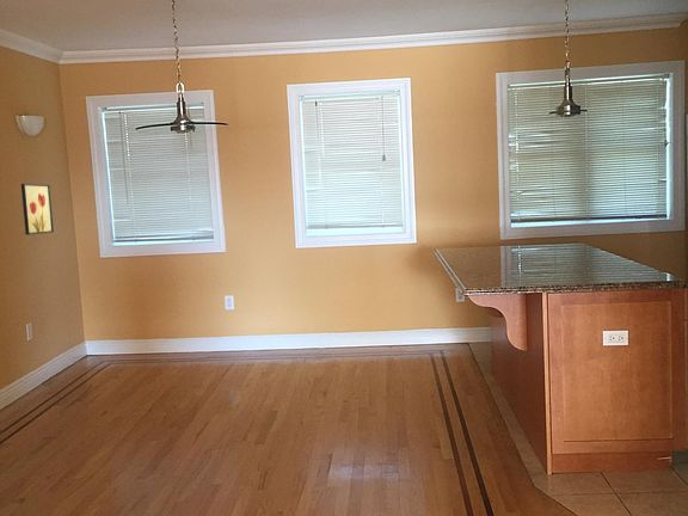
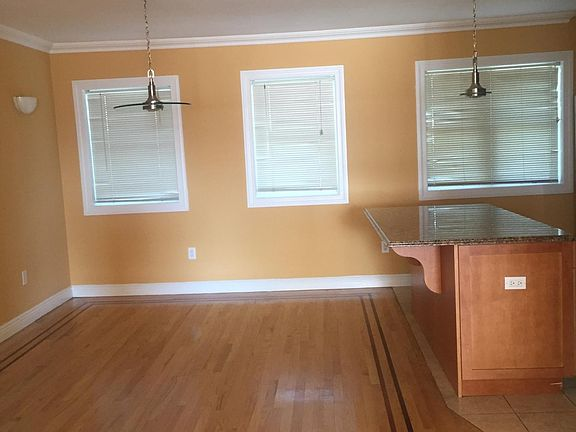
- wall art [20,183,55,236]
